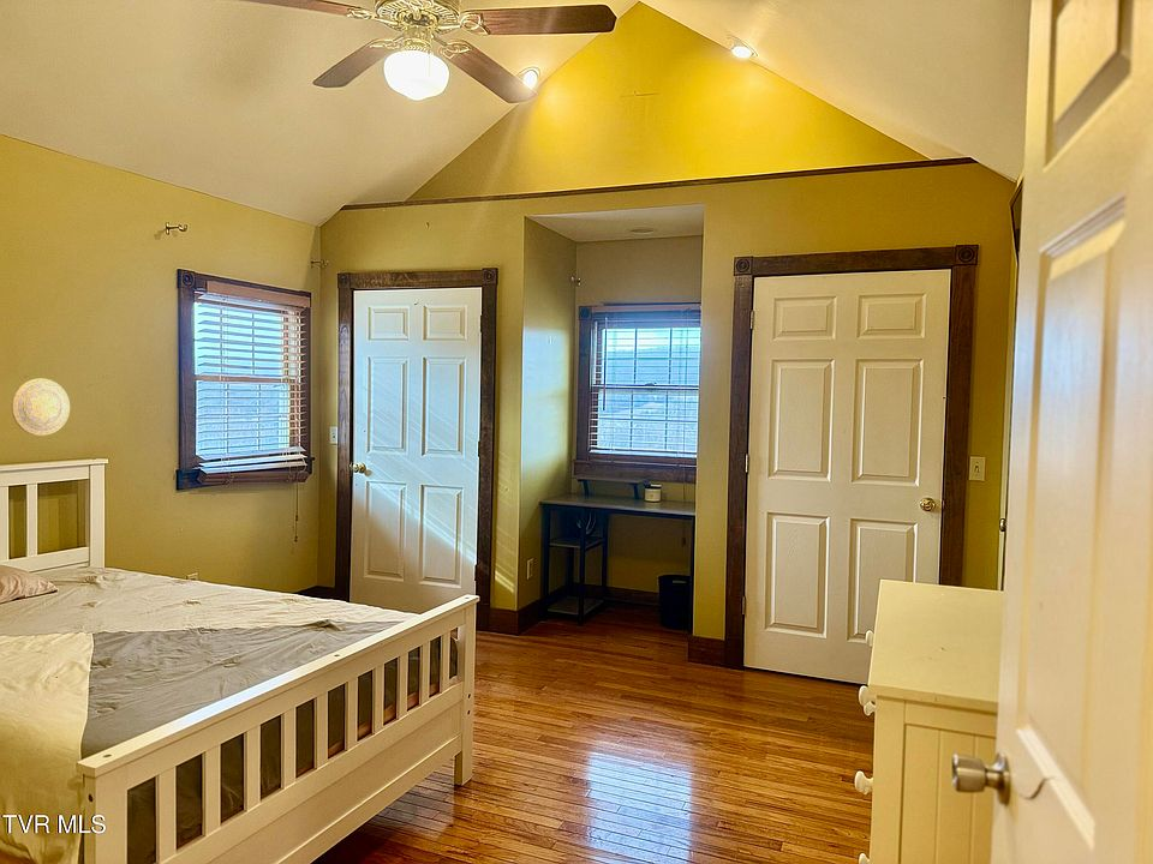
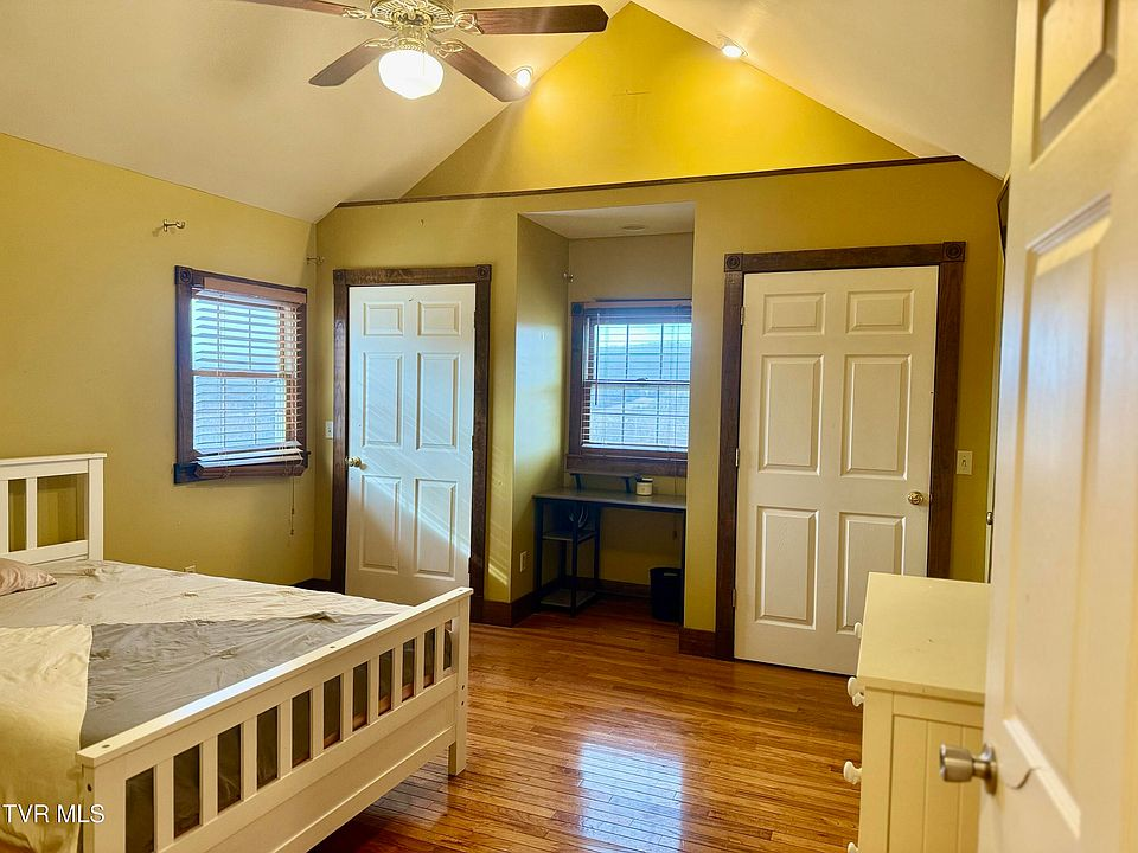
- decorative plate [11,378,71,437]
